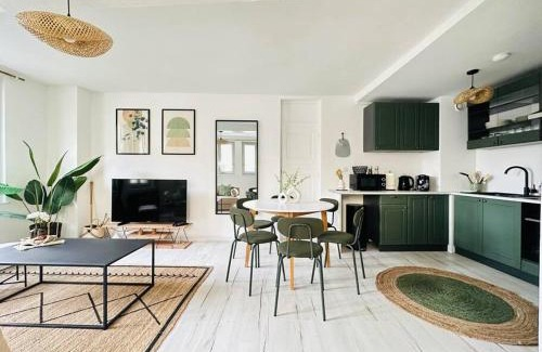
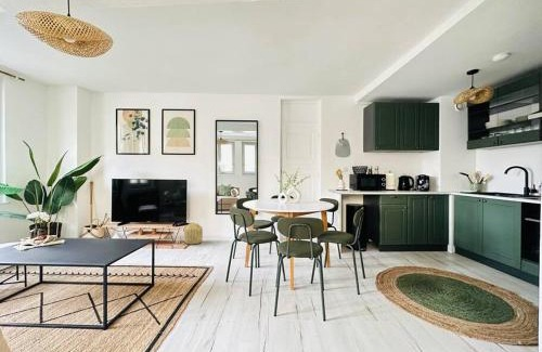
+ basket [183,221,204,246]
